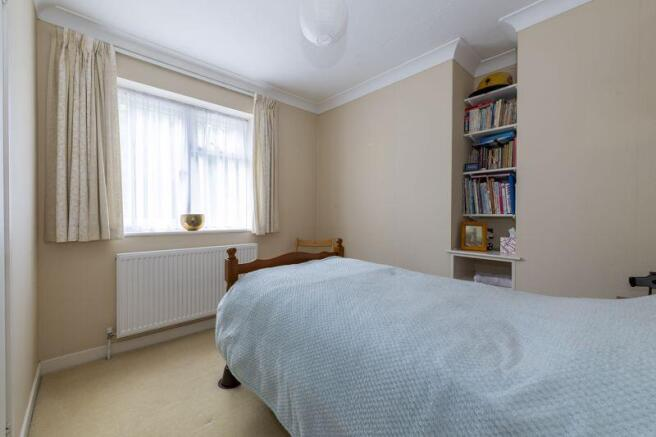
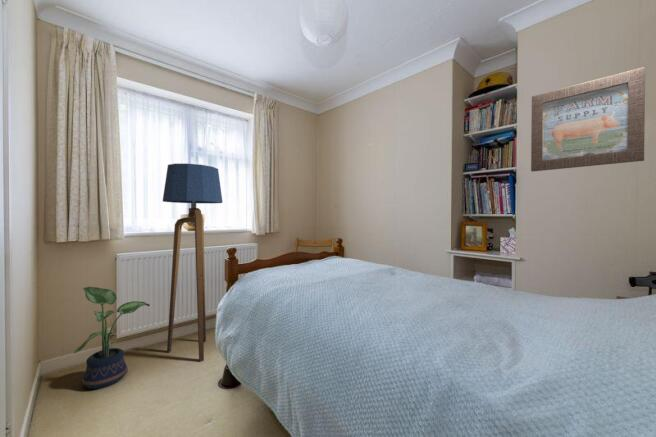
+ wall art [530,66,646,173]
+ potted plant [73,286,151,390]
+ floor lamp [162,163,224,363]
